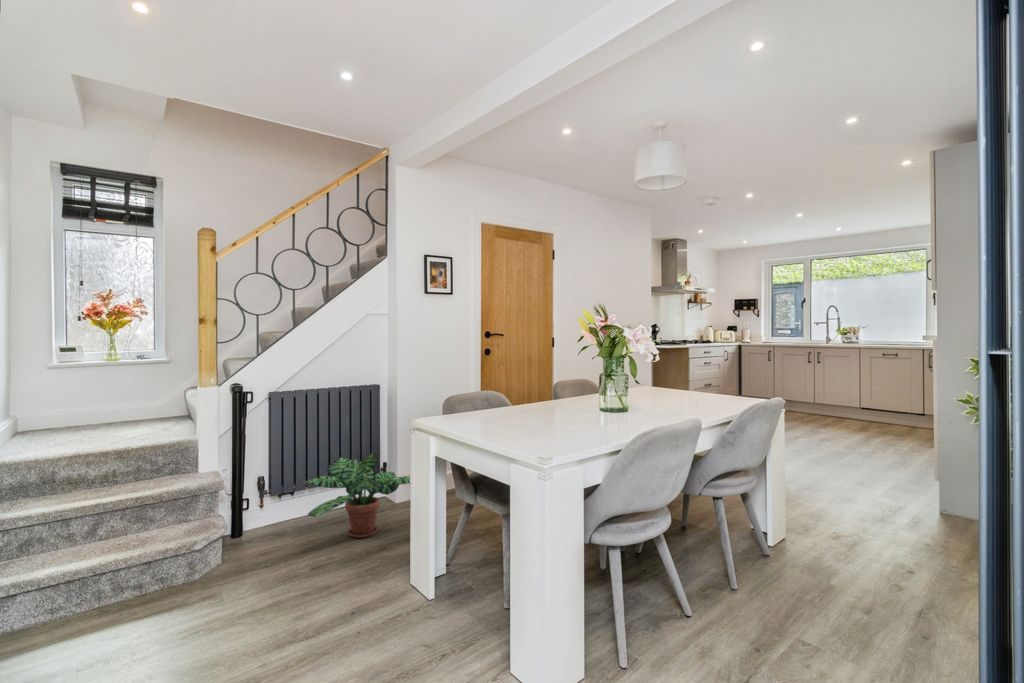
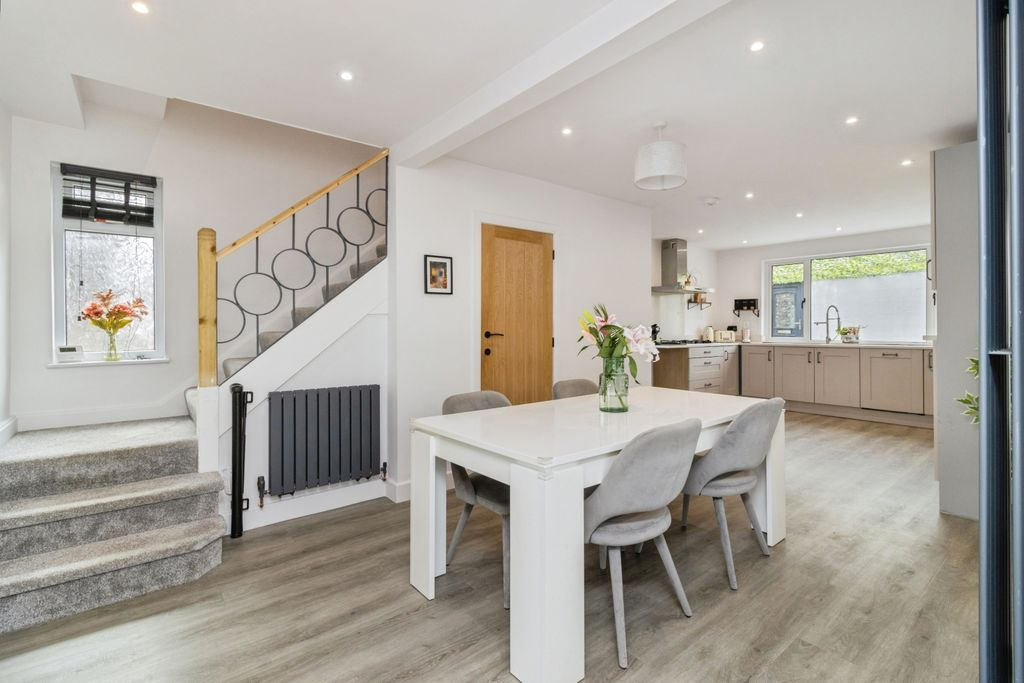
- potted plant [303,451,411,539]
